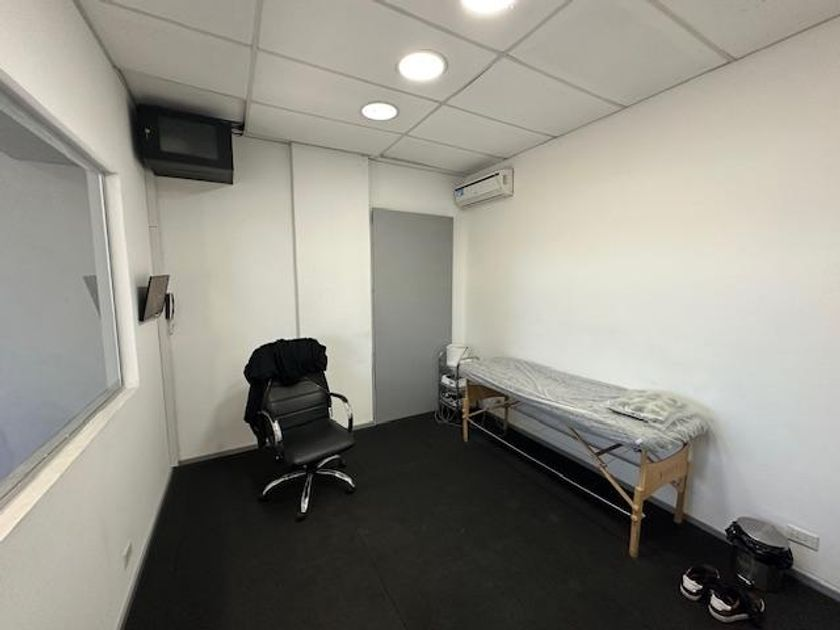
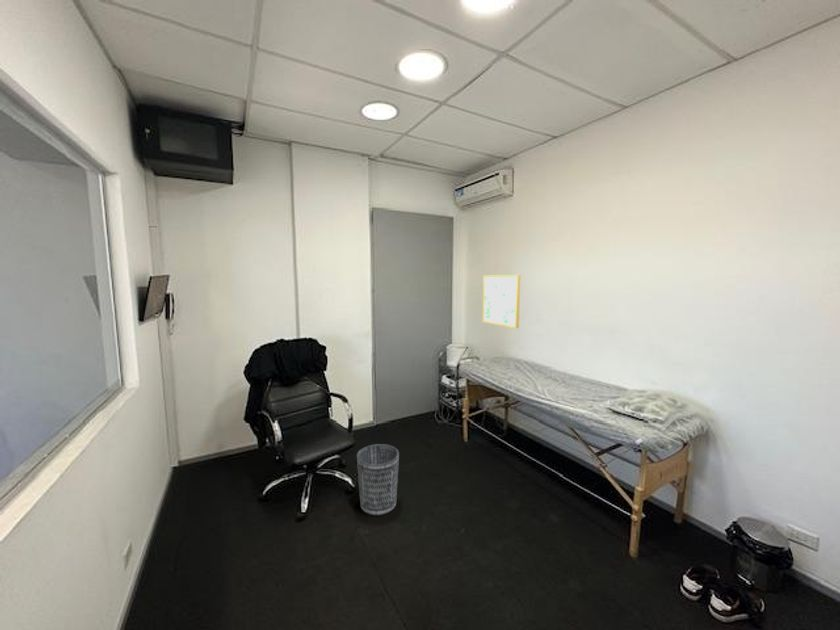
+ wall art [482,274,522,329]
+ wastebasket [356,443,400,516]
